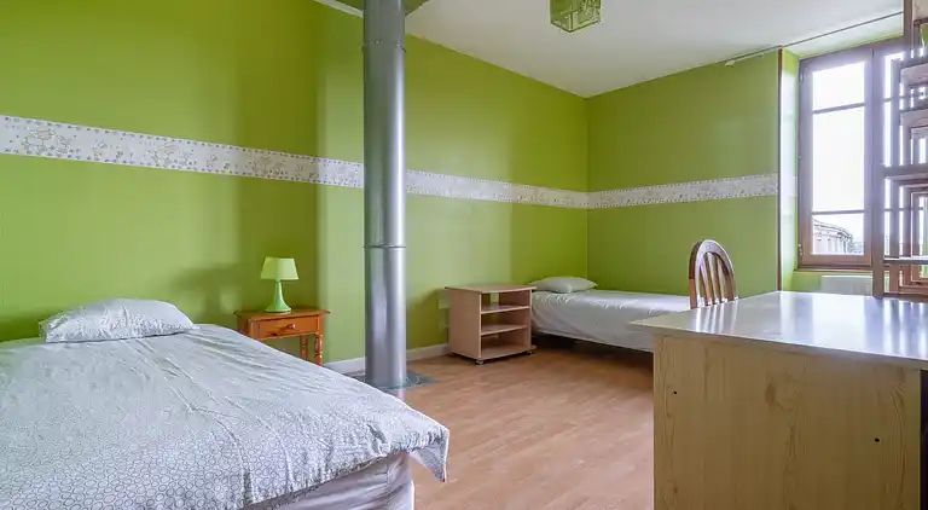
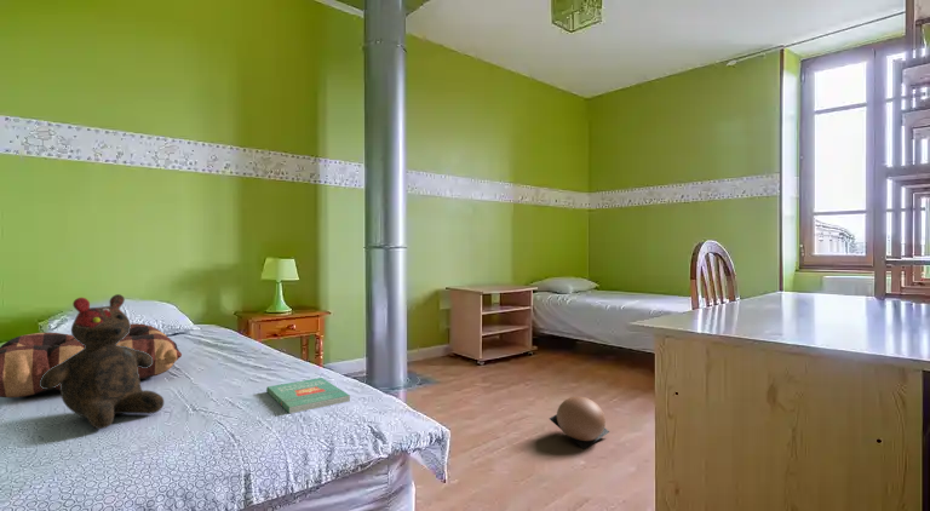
+ seat cushion [0,322,183,398]
+ book [265,377,351,414]
+ ball [549,396,610,450]
+ teddy bear [40,293,165,430]
